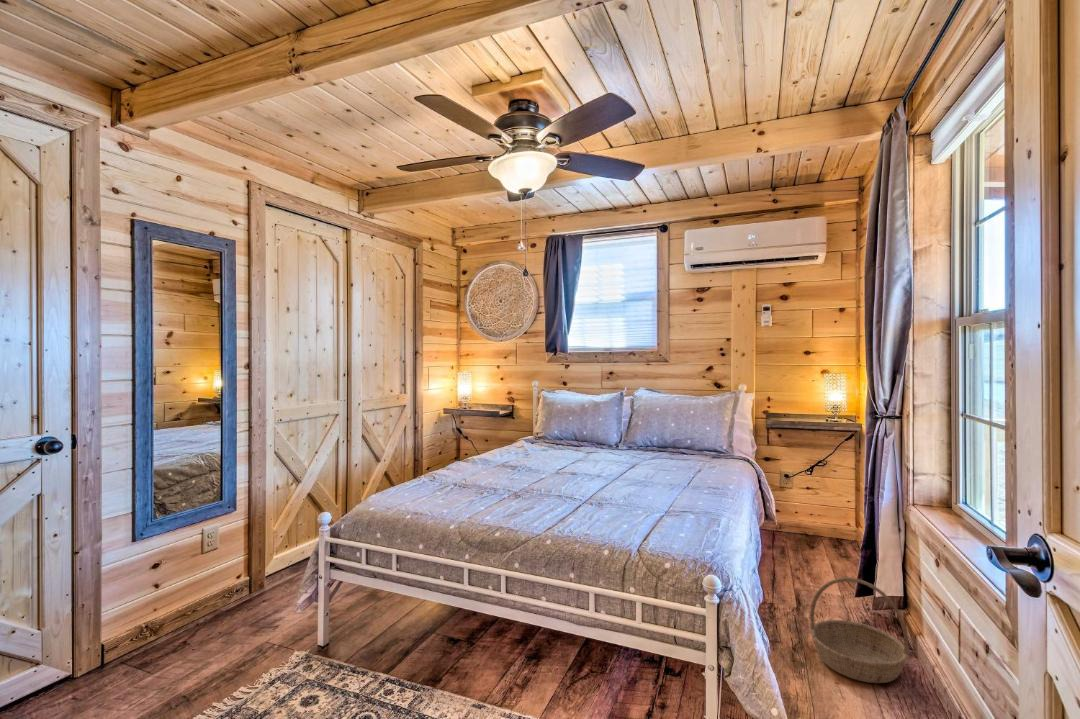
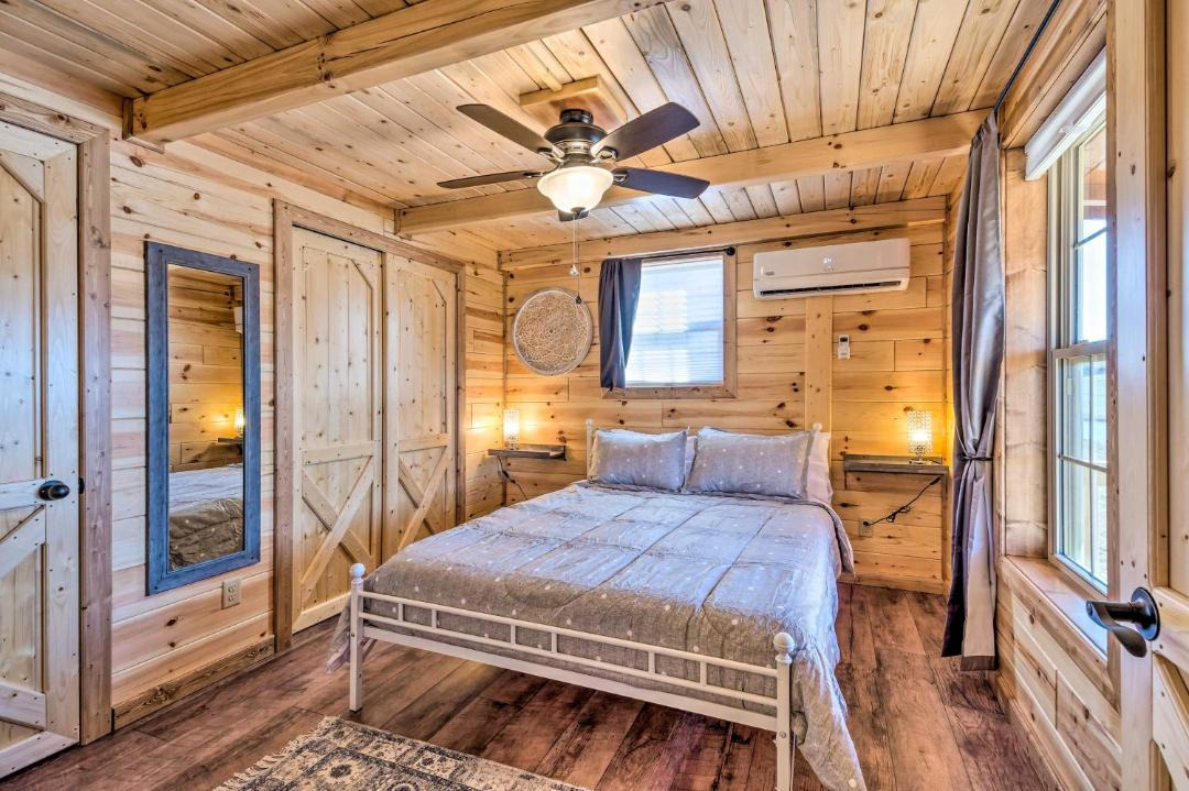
- basket [809,576,910,684]
